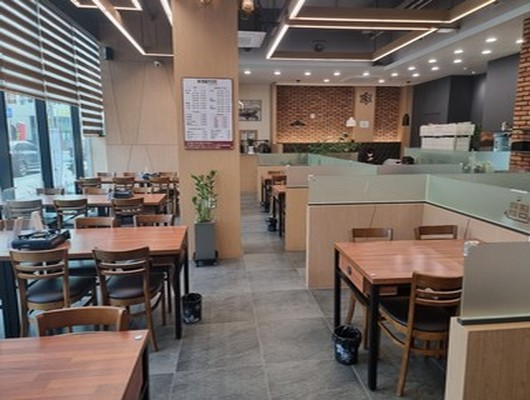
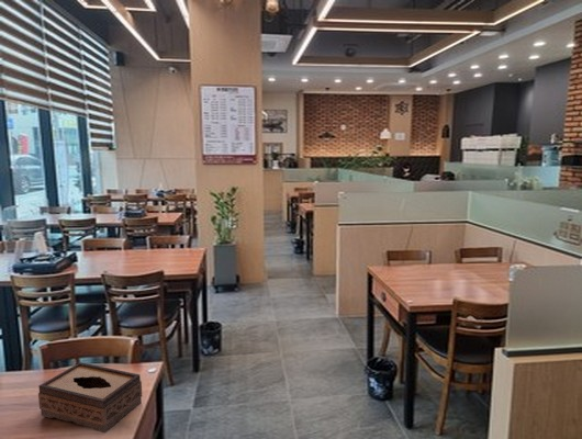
+ tissue box [37,361,143,434]
